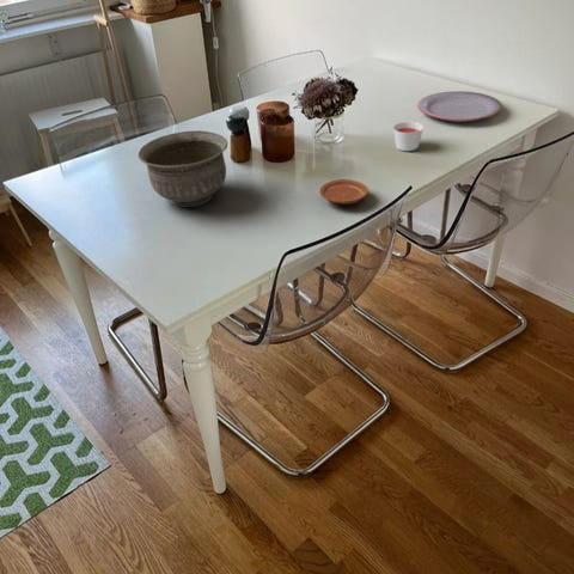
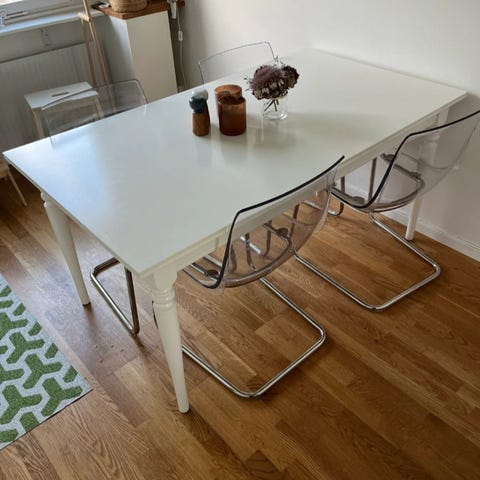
- plate [318,178,370,206]
- candle [392,121,425,152]
- bowl [138,129,228,208]
- plate [416,90,503,123]
